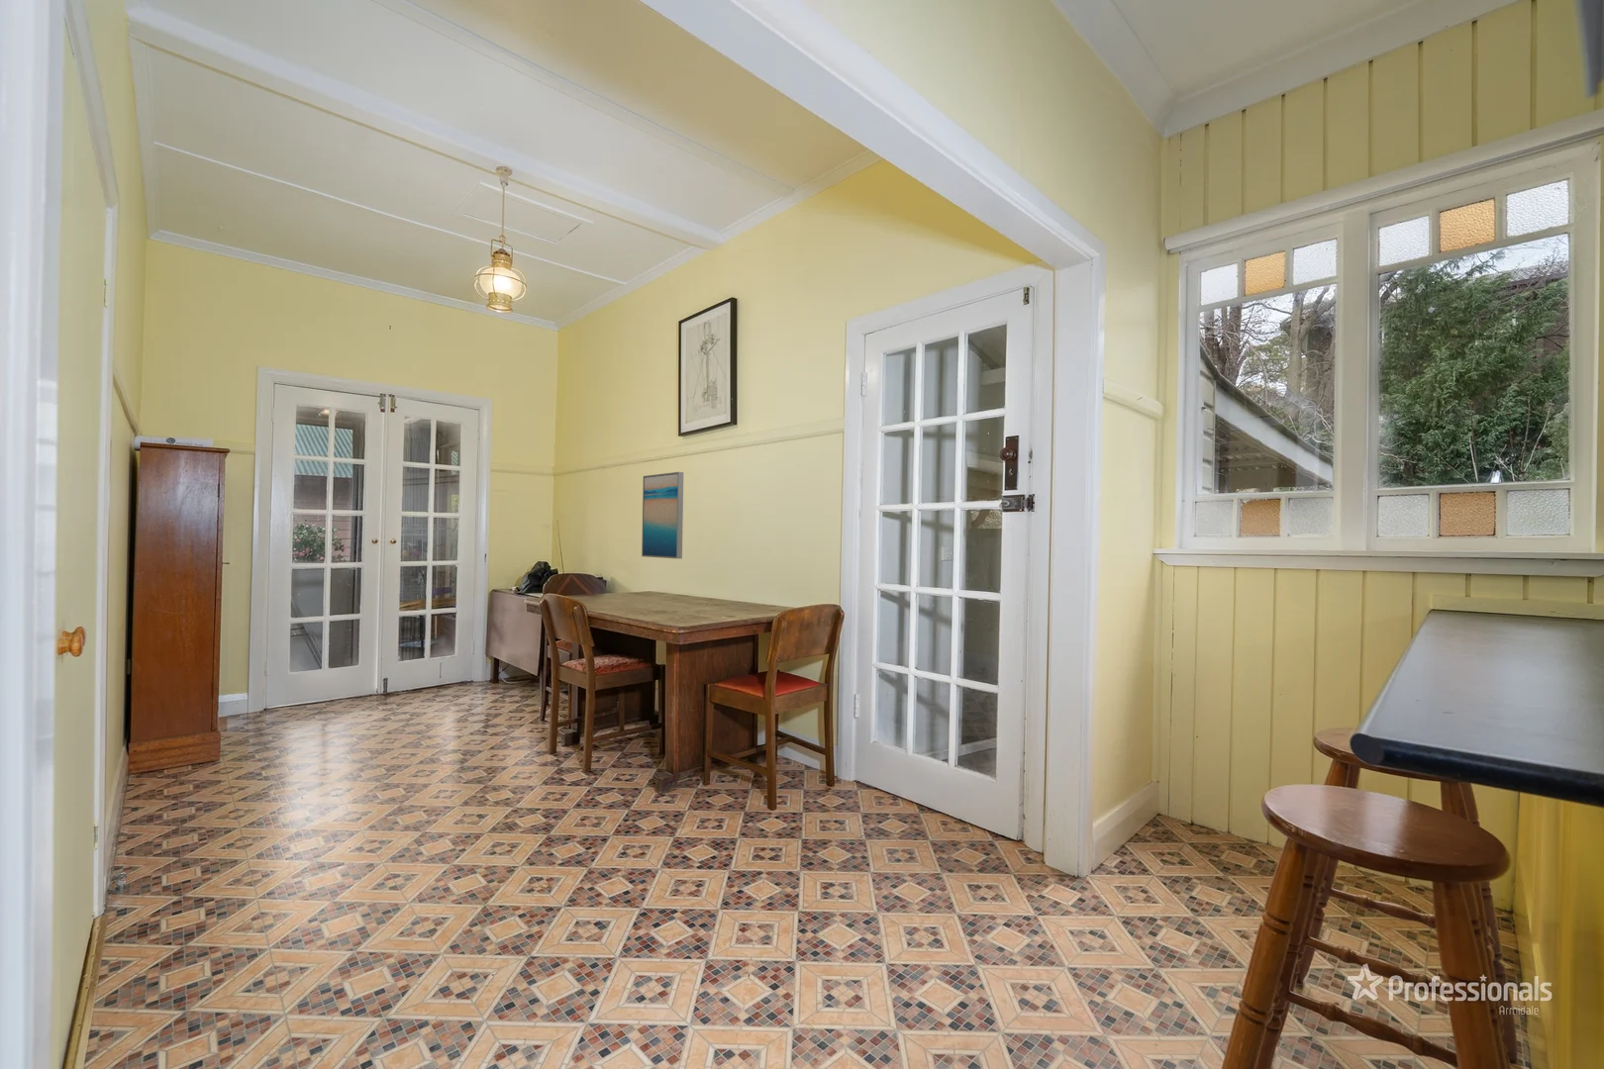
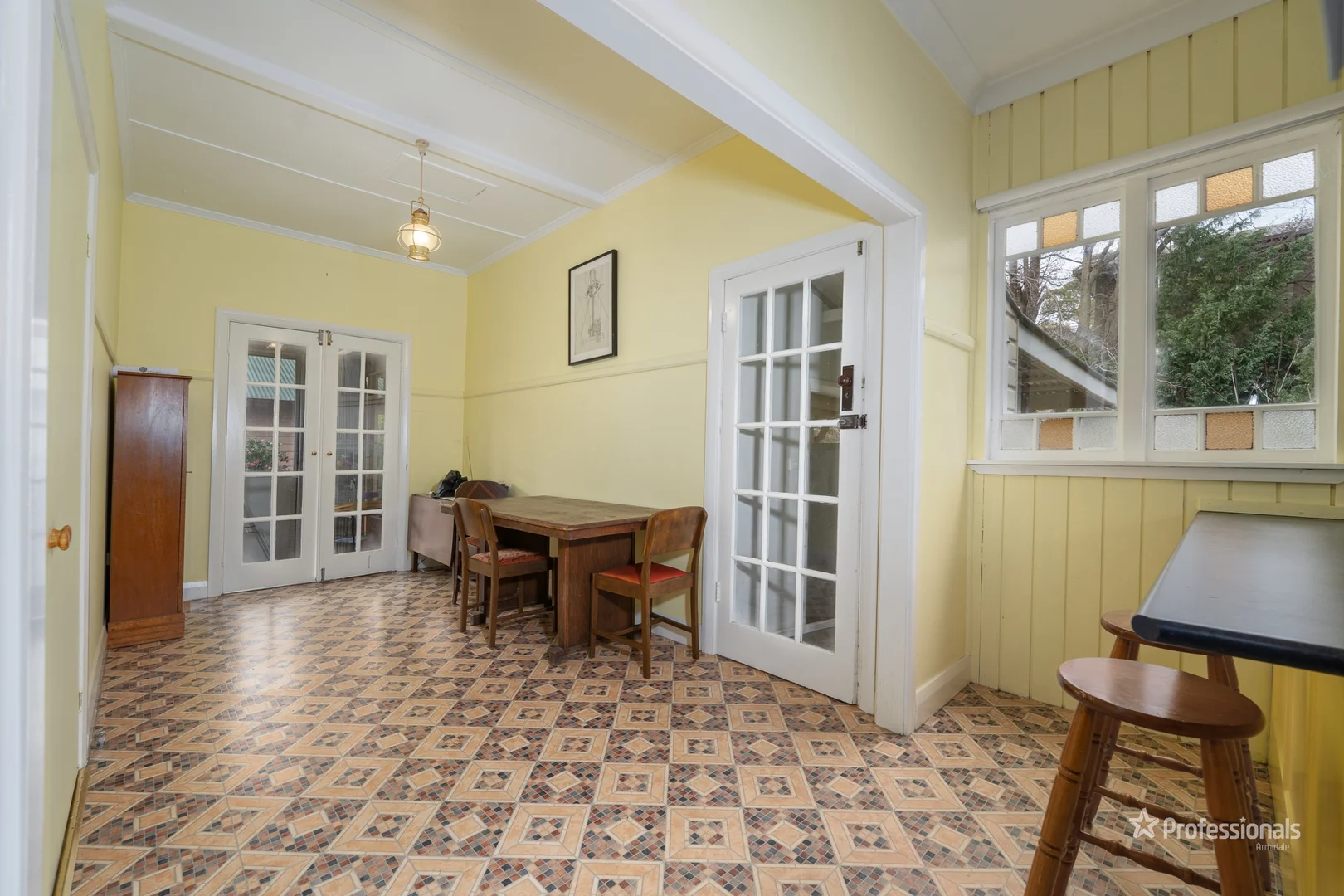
- wall art [641,471,684,560]
